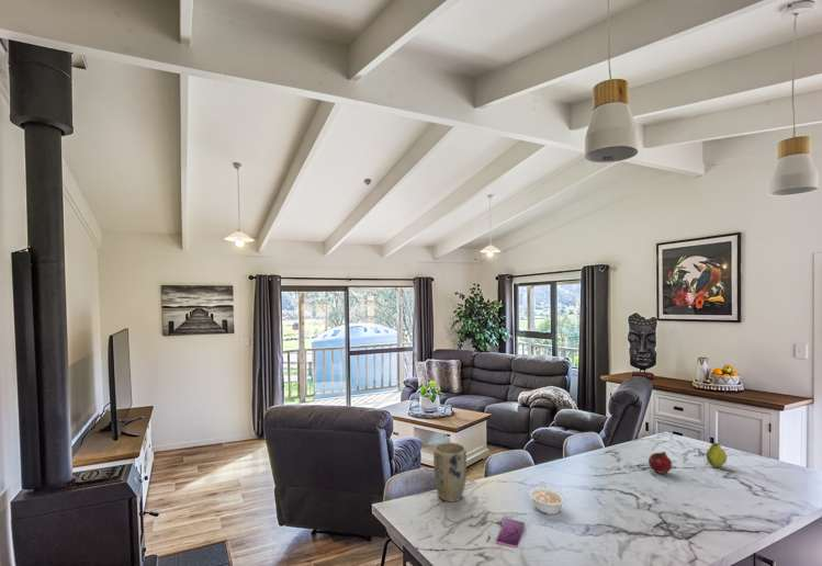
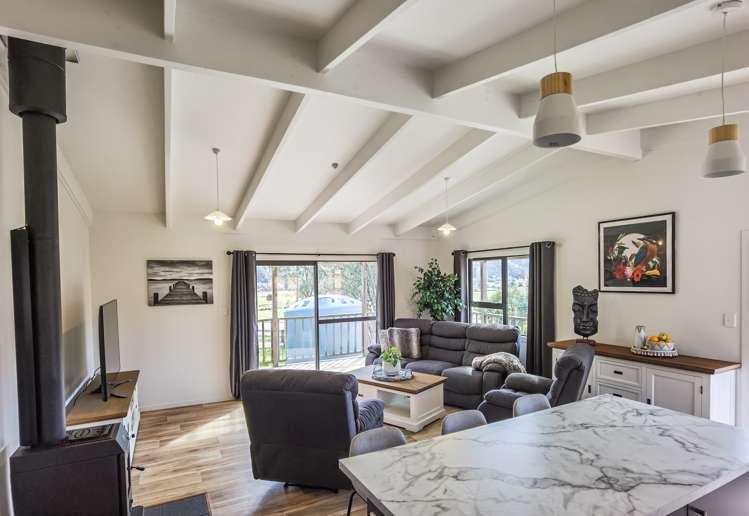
- fruit [648,451,673,475]
- legume [528,480,566,516]
- smartphone [495,518,526,548]
- plant pot [432,441,468,502]
- fruit [705,442,728,468]
